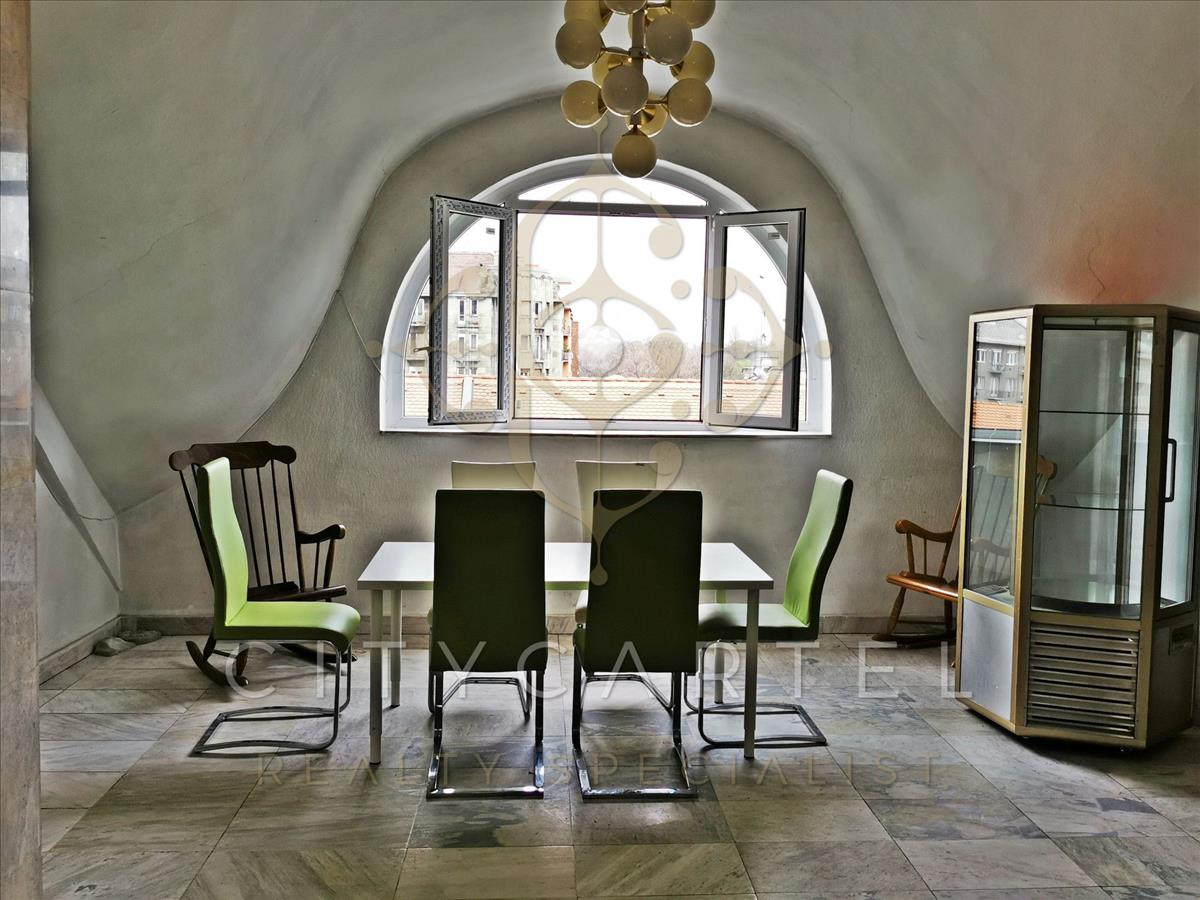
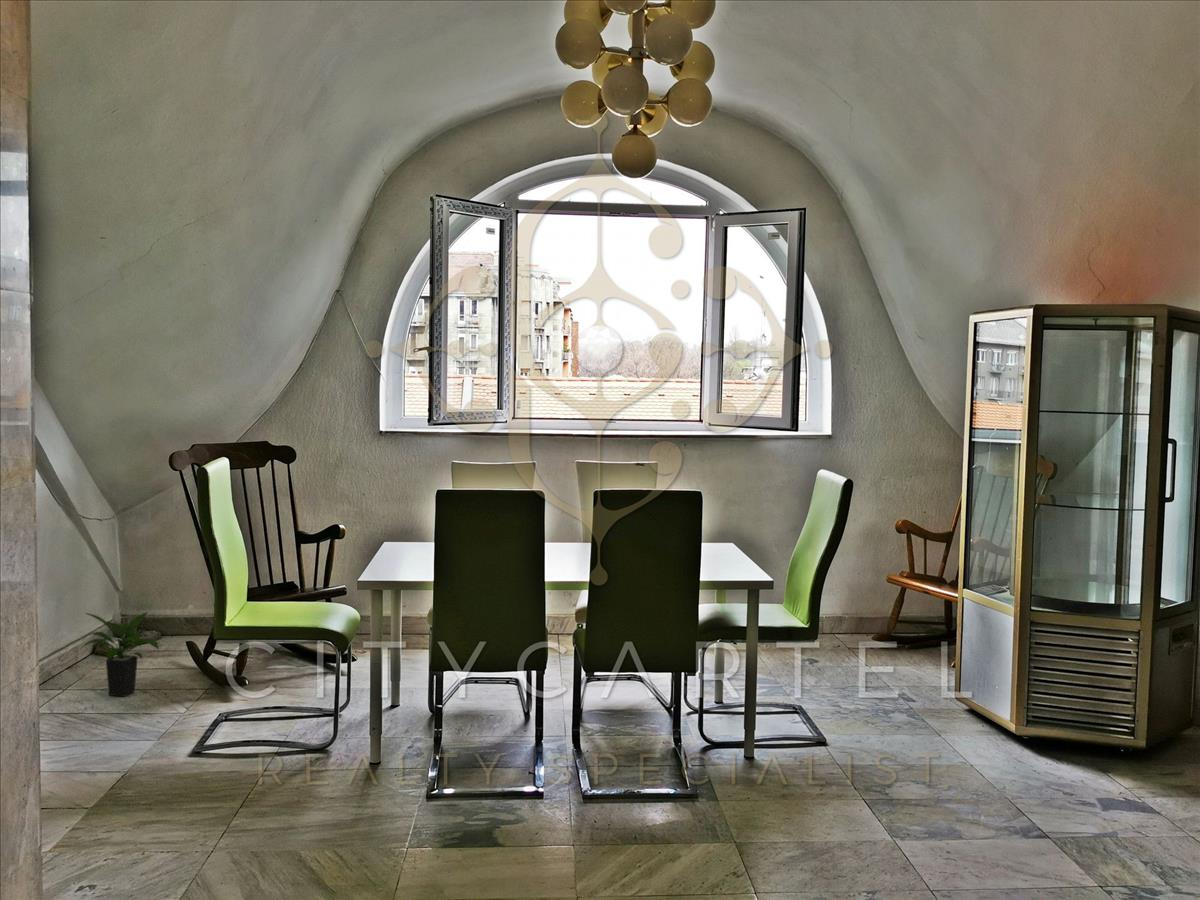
+ potted plant [80,610,162,698]
